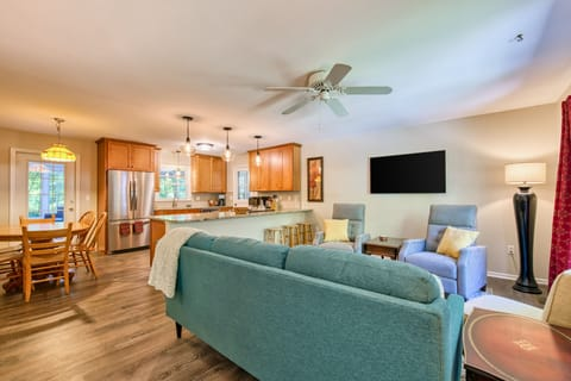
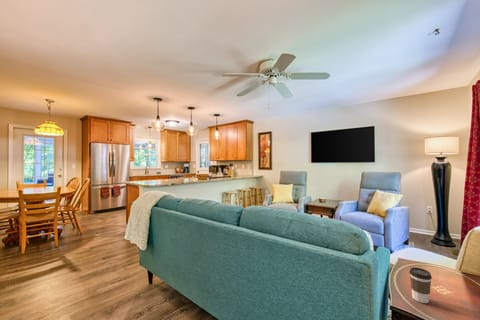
+ coffee cup [408,266,433,304]
